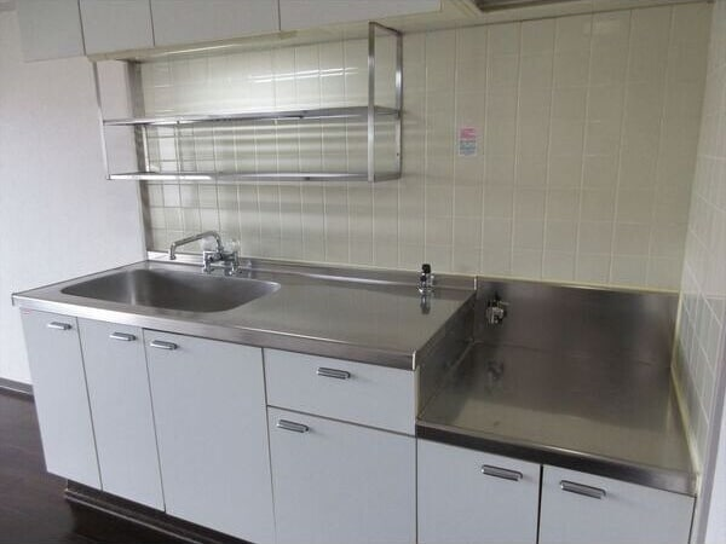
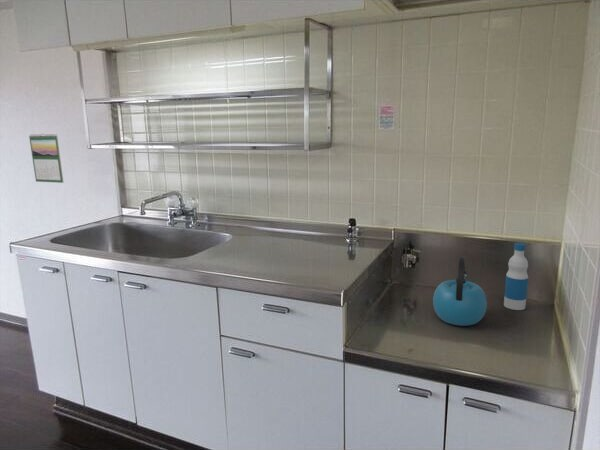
+ kettle [432,256,488,327]
+ bottle [503,242,529,311]
+ calendar [28,133,65,184]
